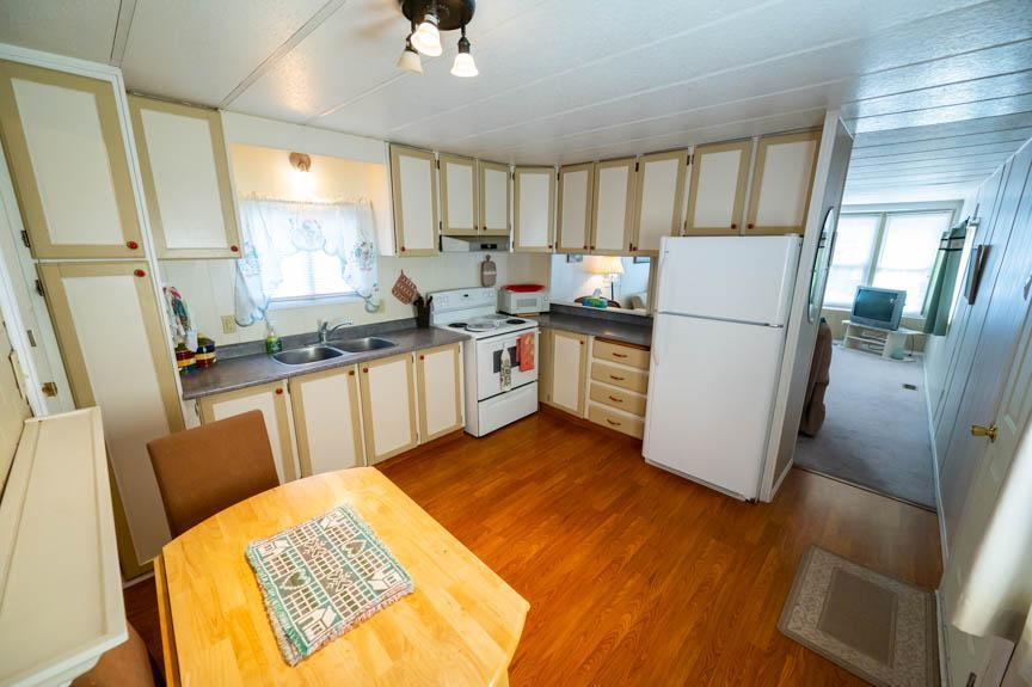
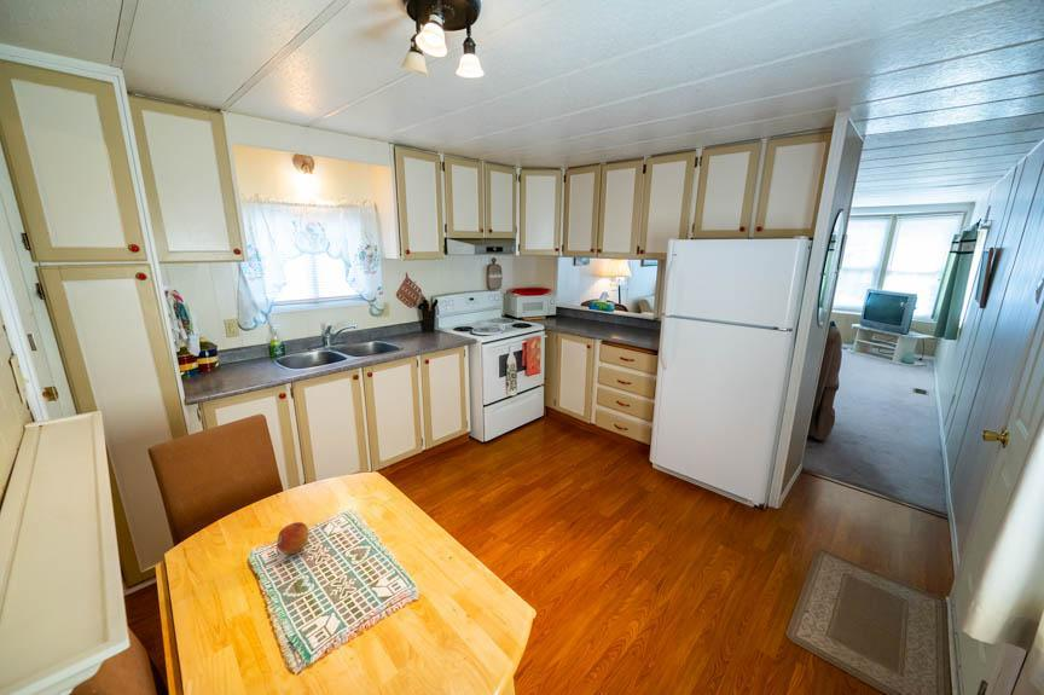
+ fruit [276,521,309,555]
